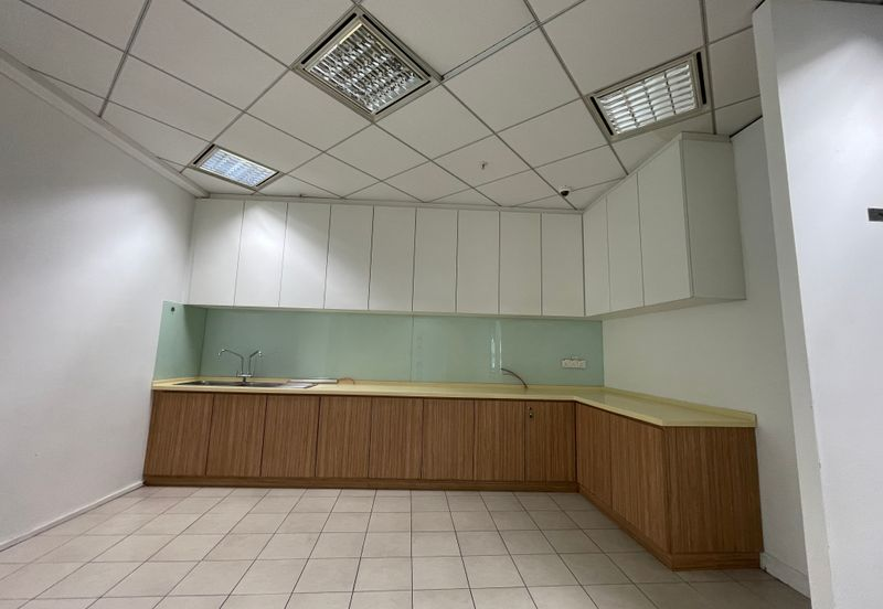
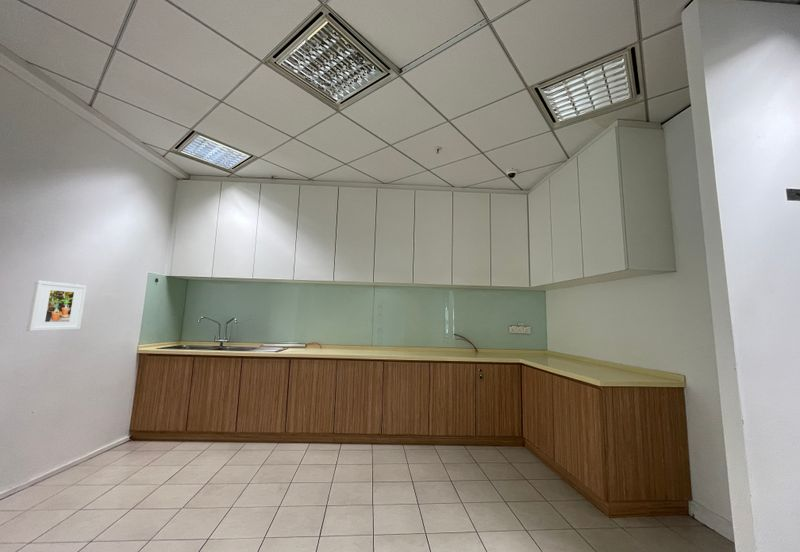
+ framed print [26,280,88,332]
